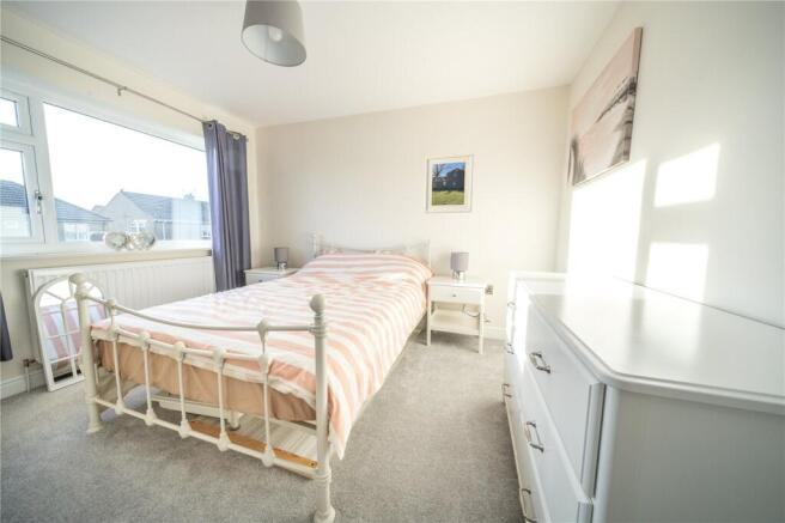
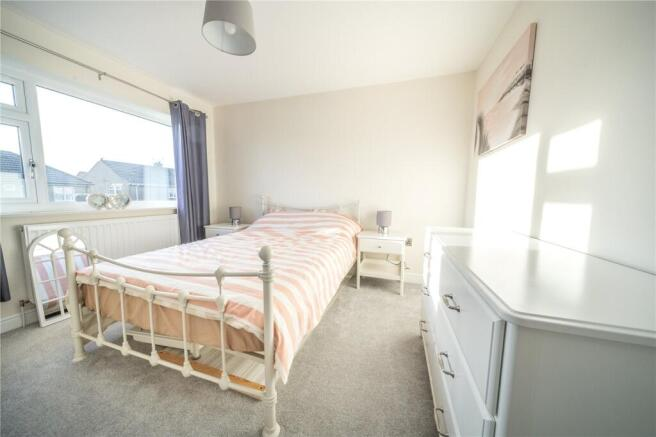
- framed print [422,152,475,214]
